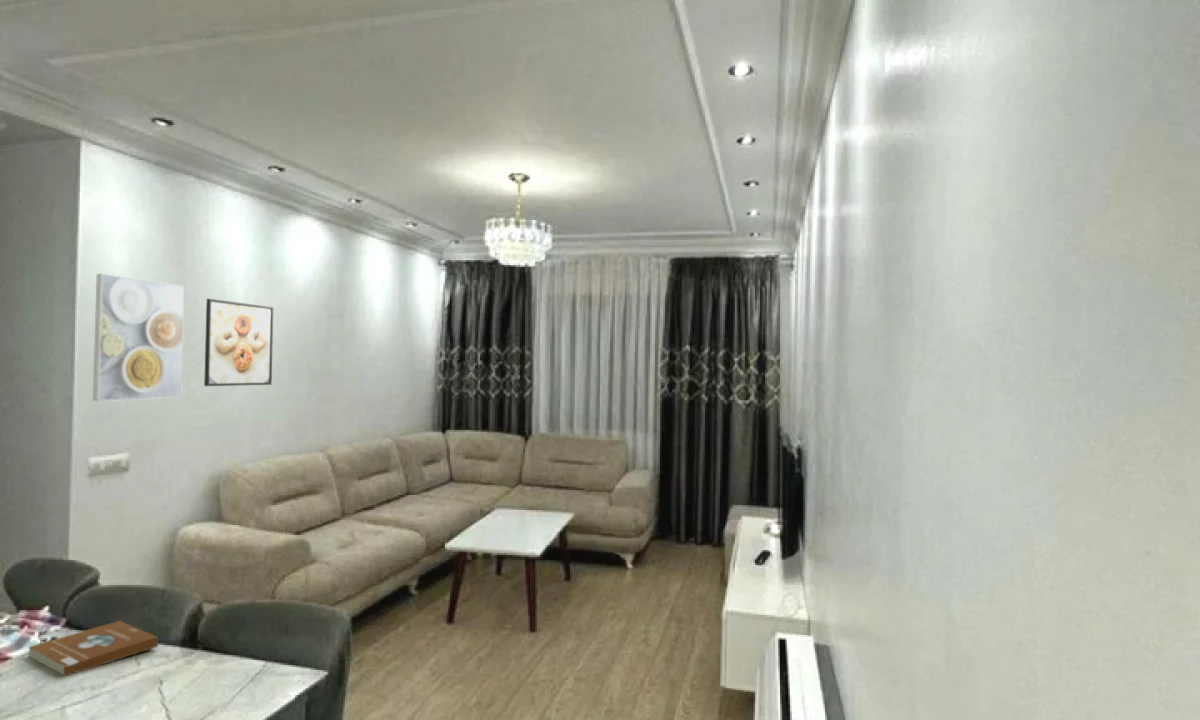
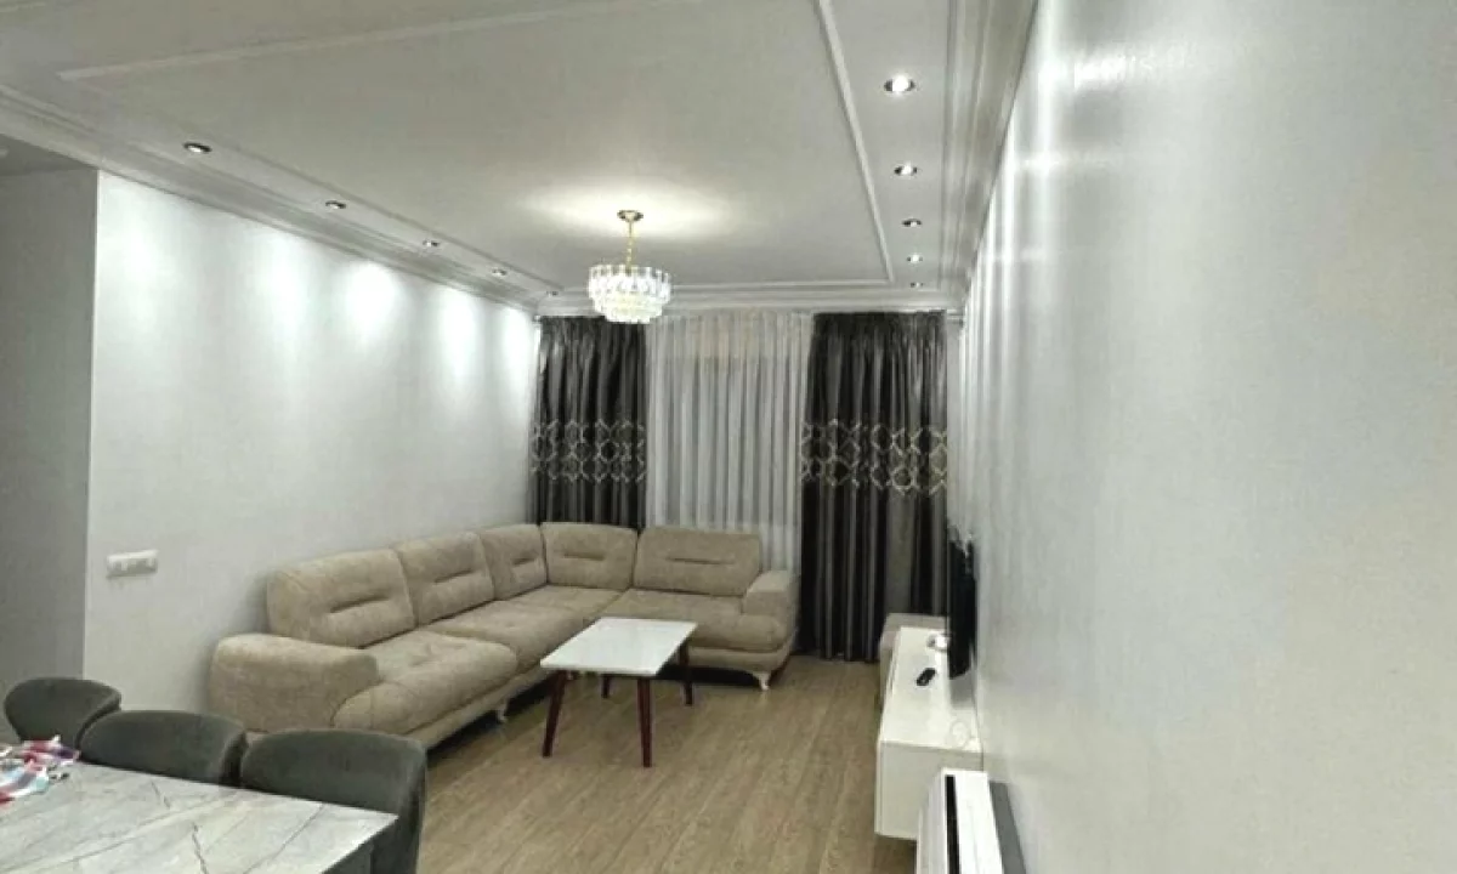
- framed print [203,298,274,387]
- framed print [92,273,185,402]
- book [28,620,159,677]
